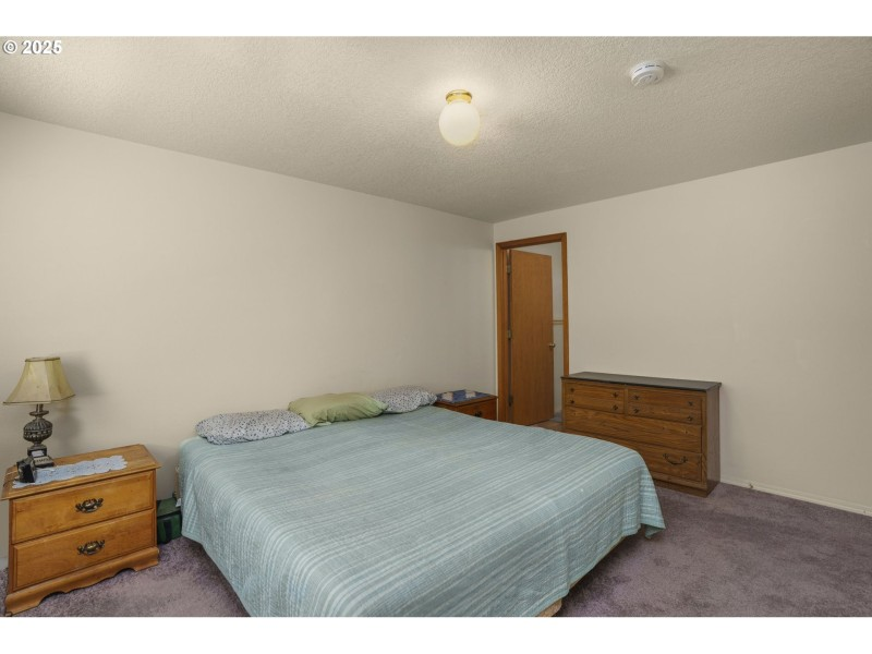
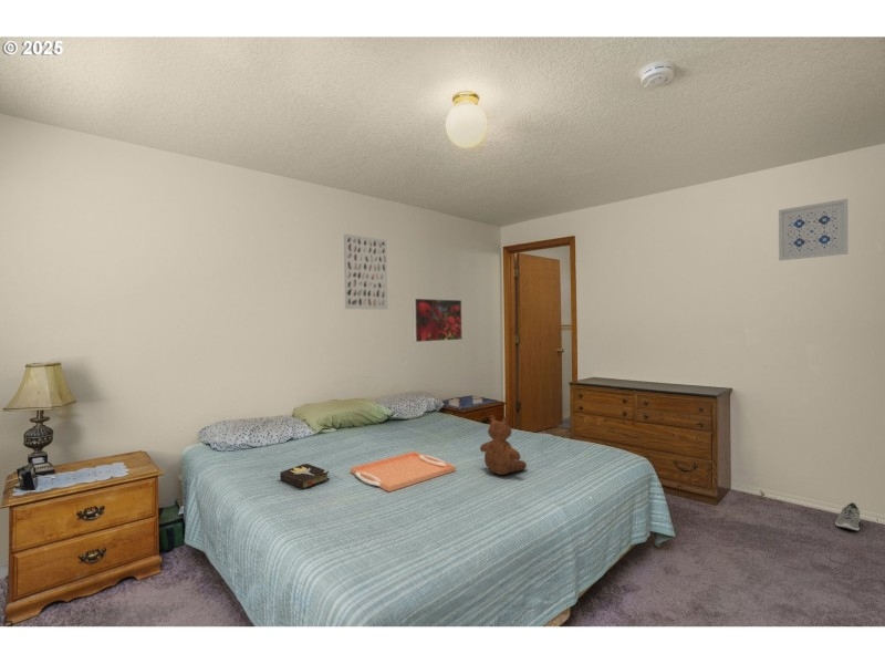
+ sneaker [834,501,861,532]
+ serving tray [350,450,457,492]
+ wall art [343,234,388,311]
+ hardback book [279,461,331,490]
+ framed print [412,298,464,343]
+ teddy bear [479,414,528,476]
+ wall art [778,198,848,261]
